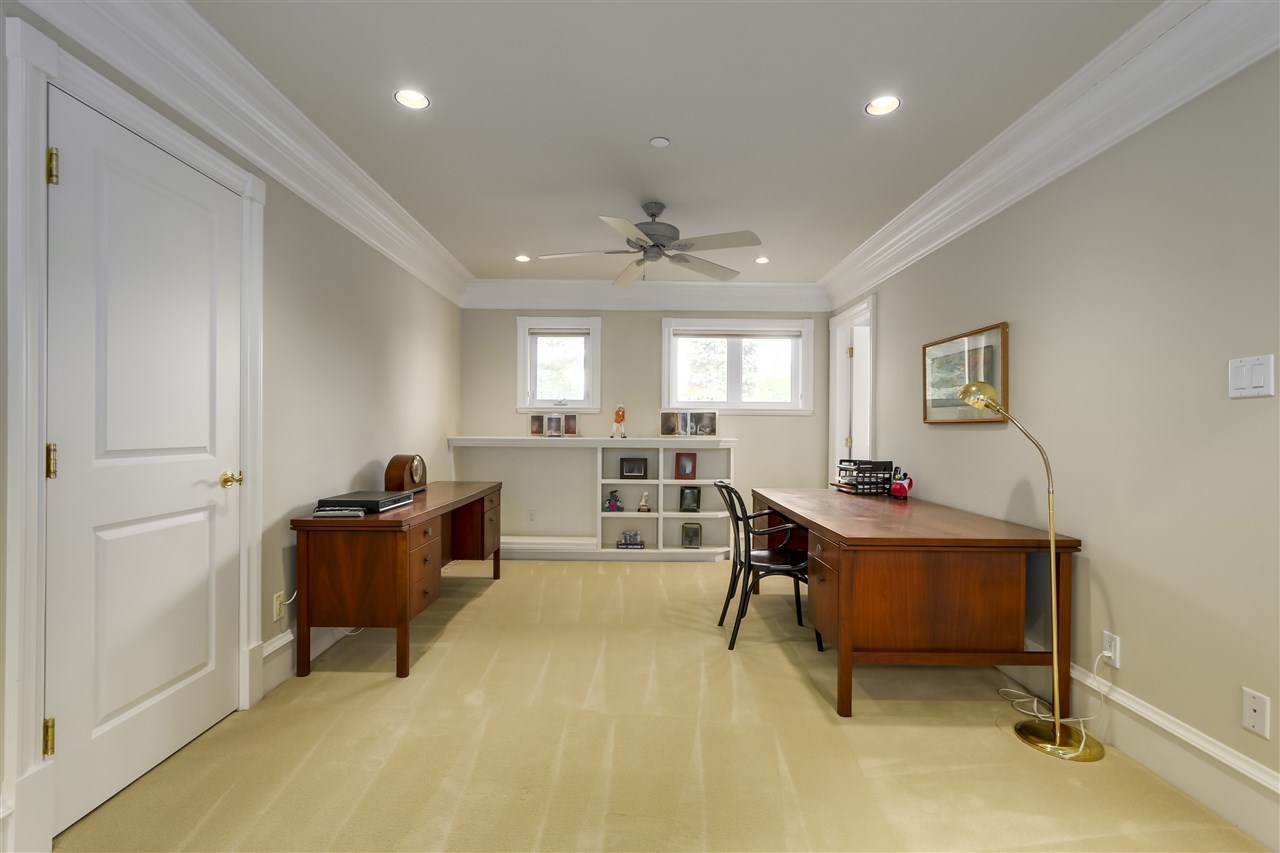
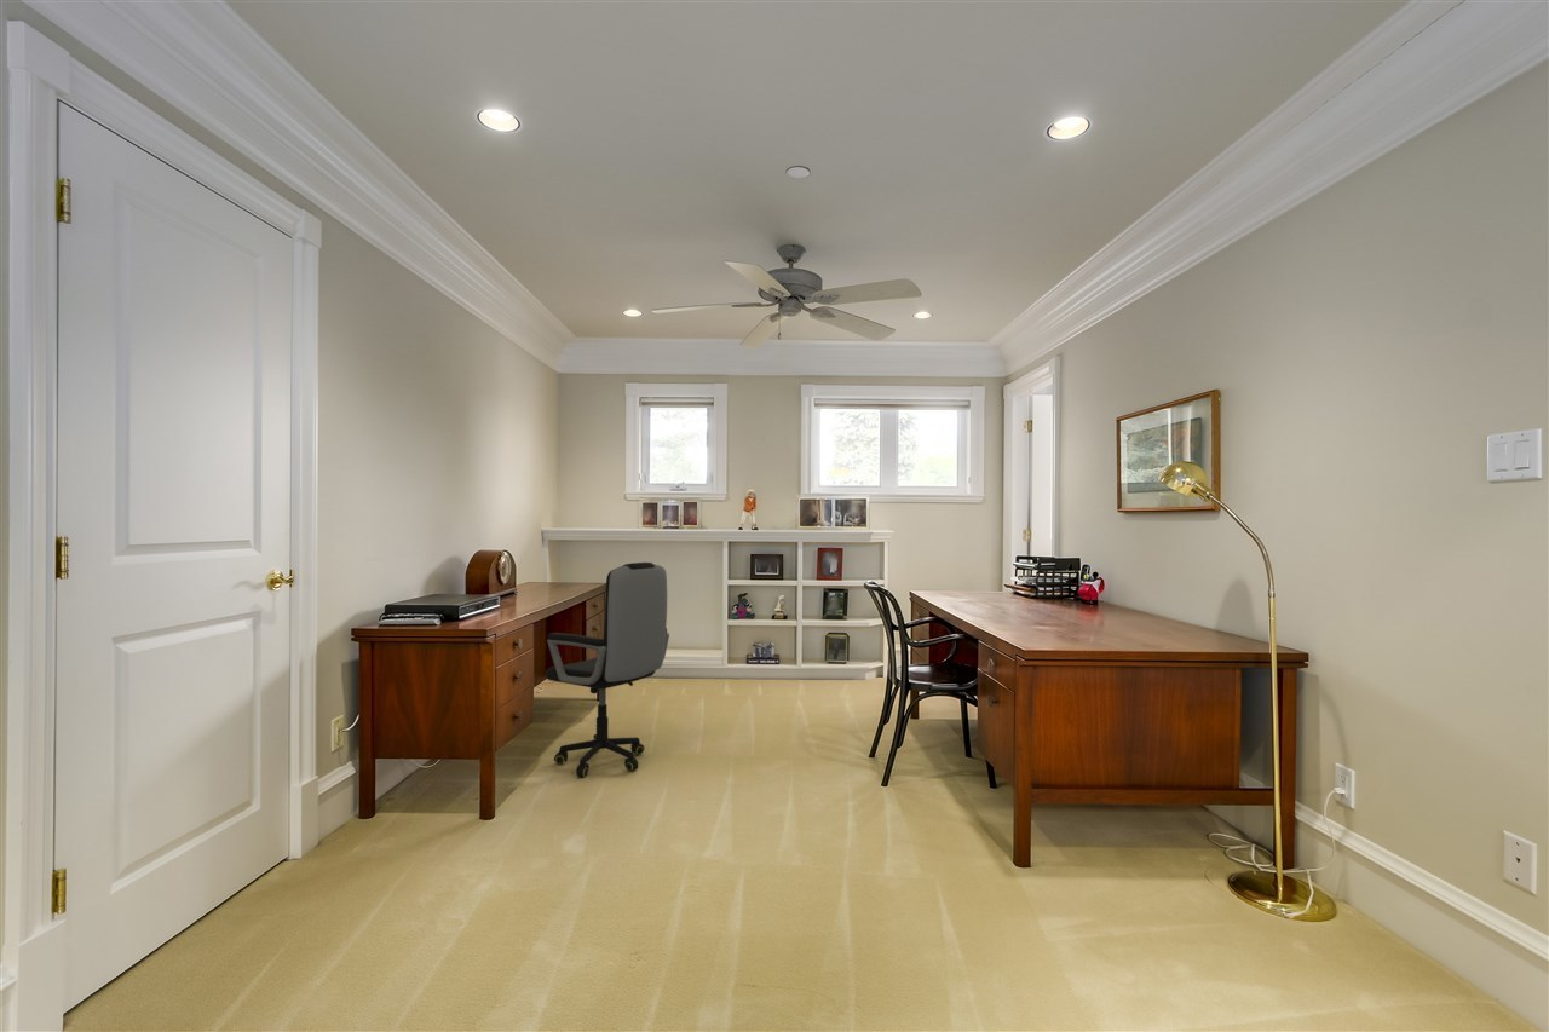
+ office chair [545,561,670,778]
